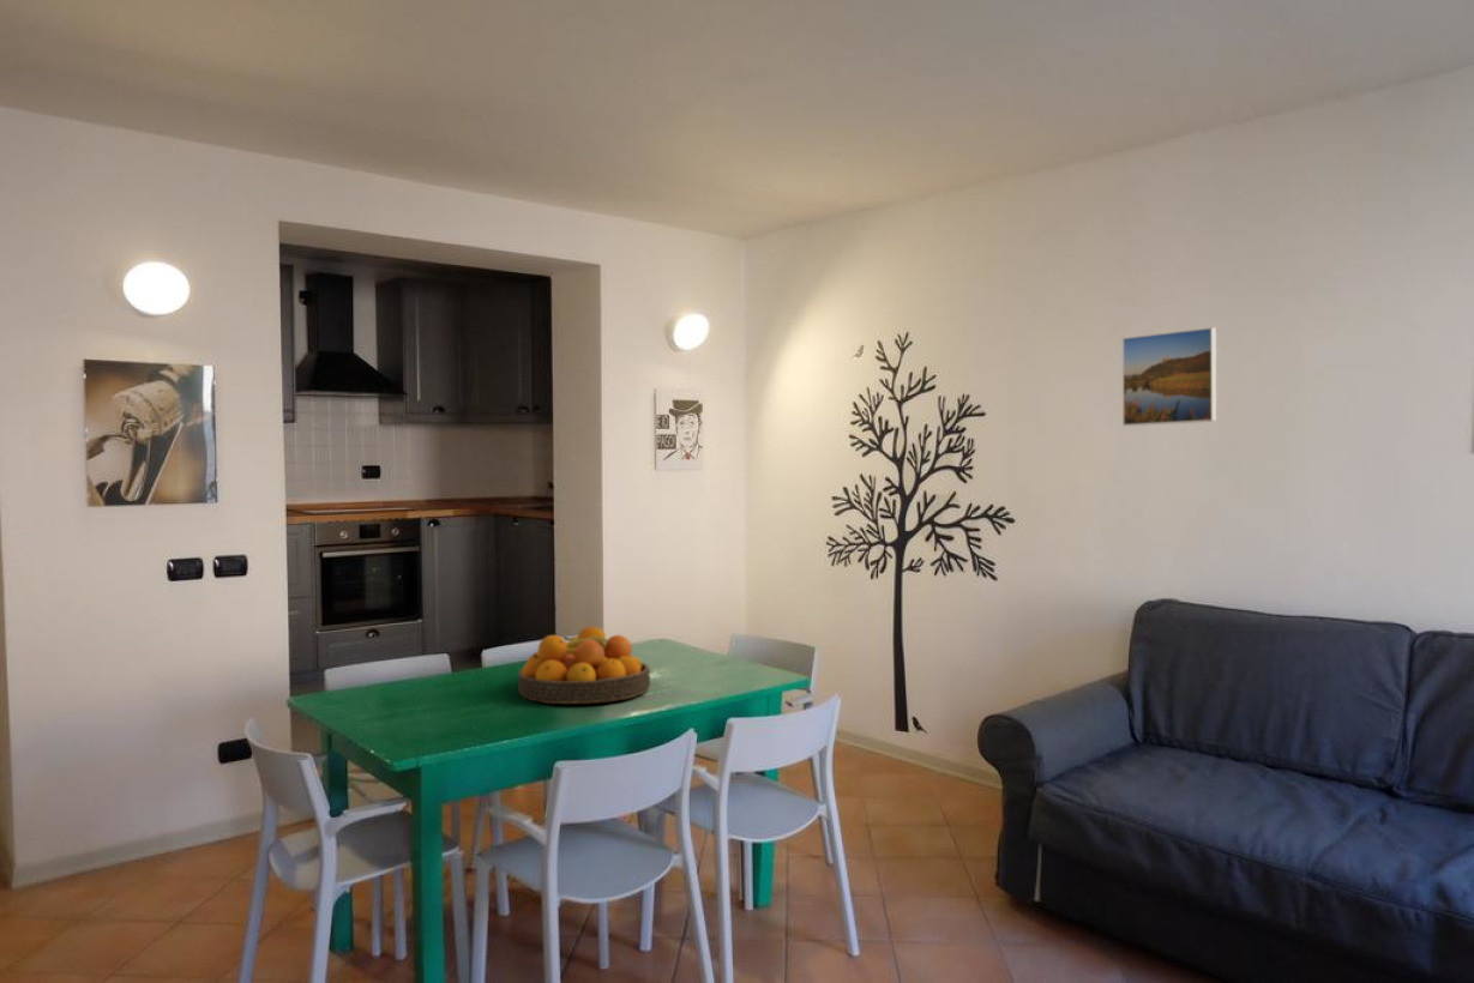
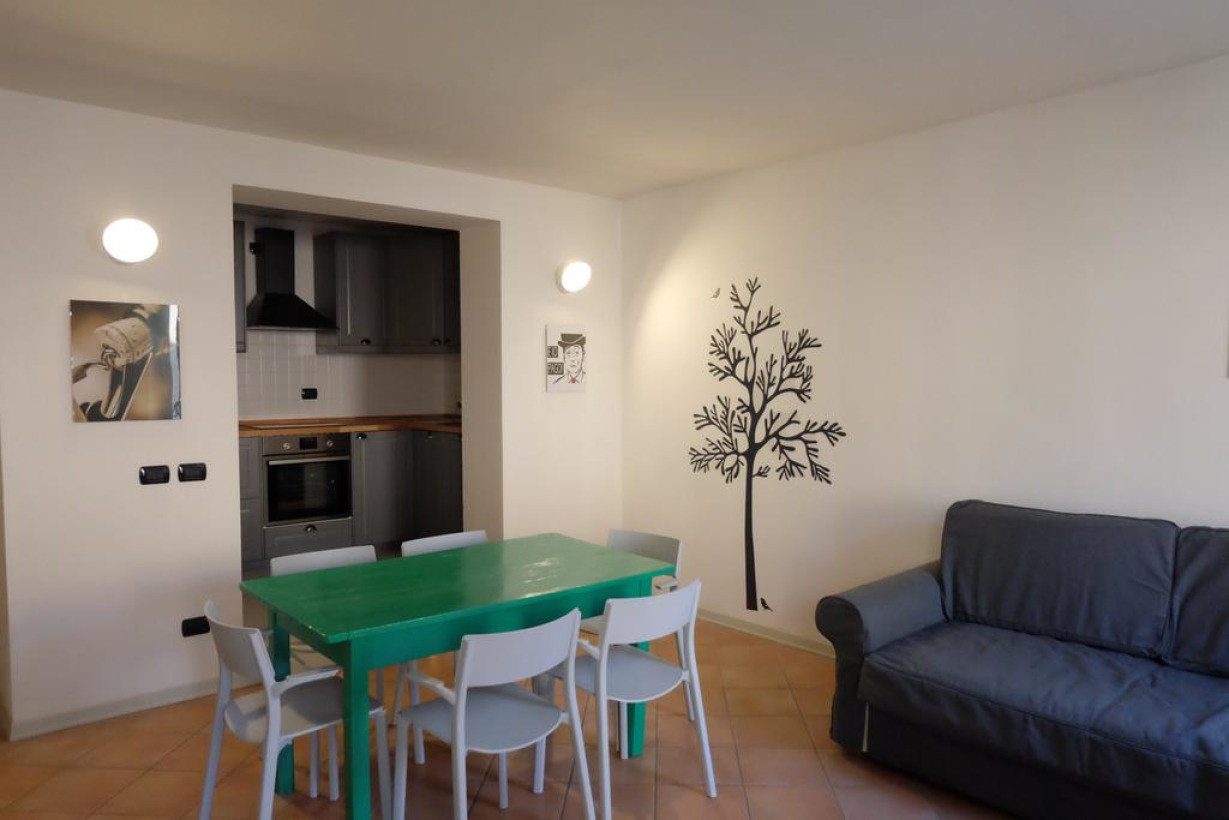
- fruit bowl [517,625,651,705]
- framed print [1121,326,1217,427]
